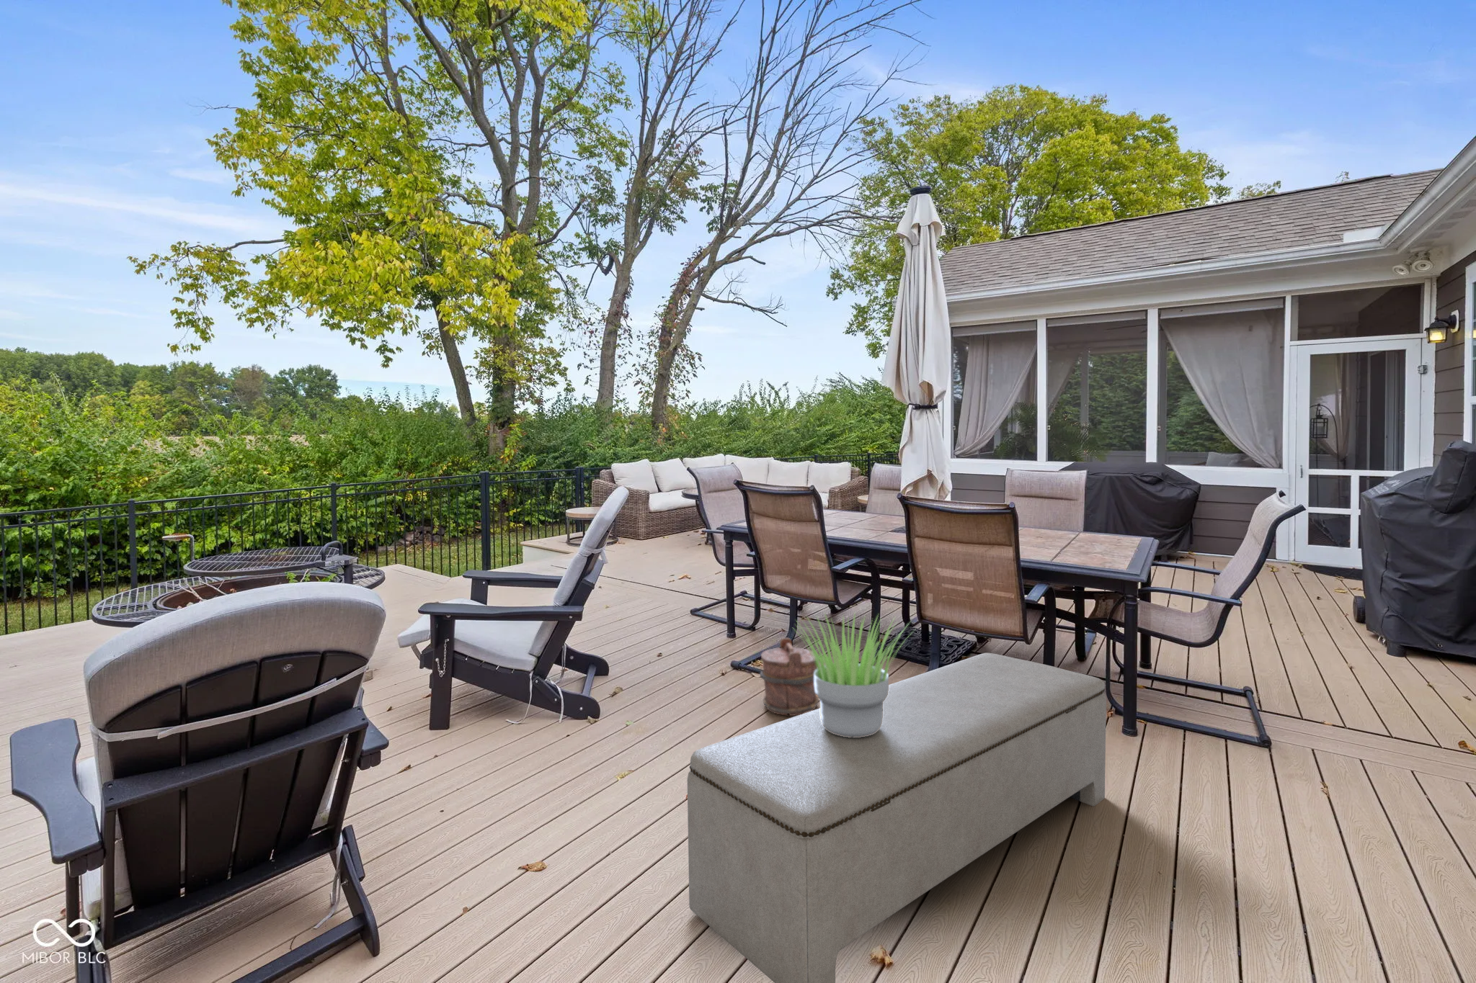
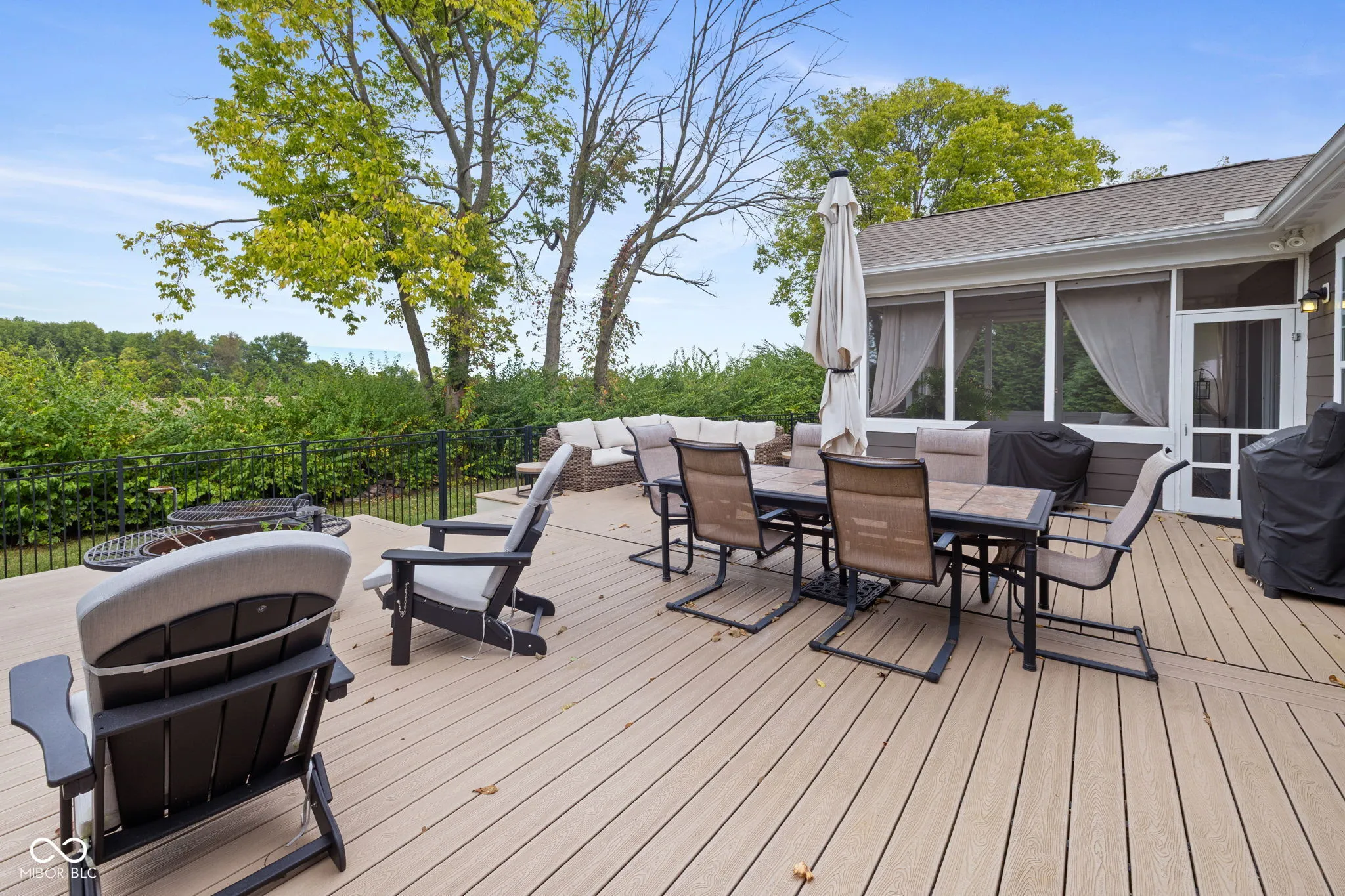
- bench [687,653,1107,983]
- bucket [759,637,820,716]
- potted plant [792,611,915,737]
